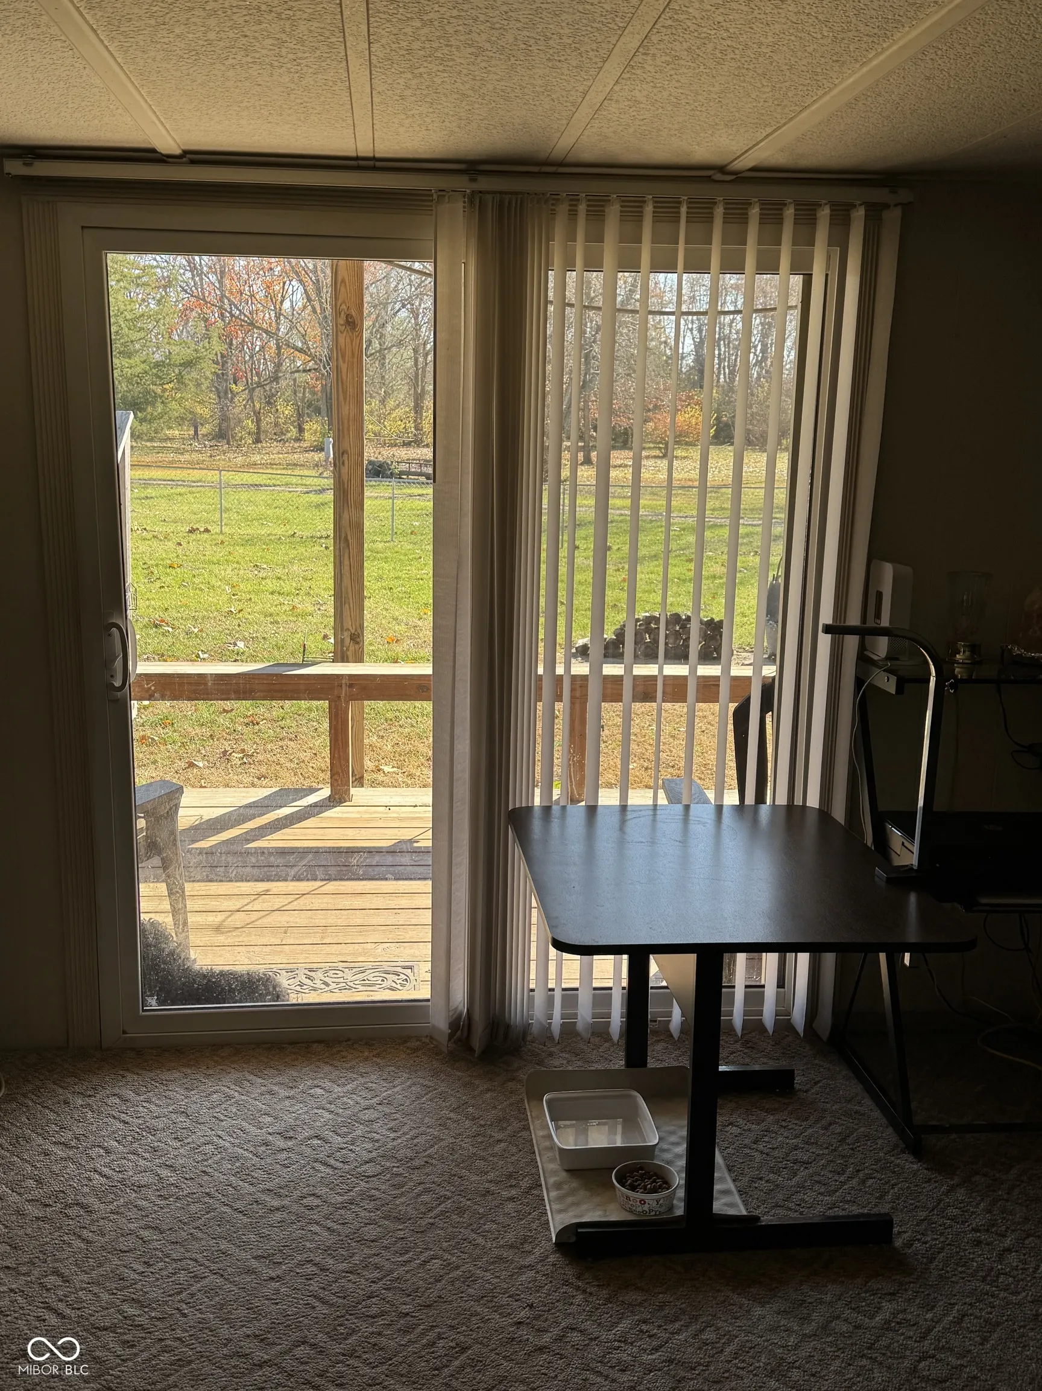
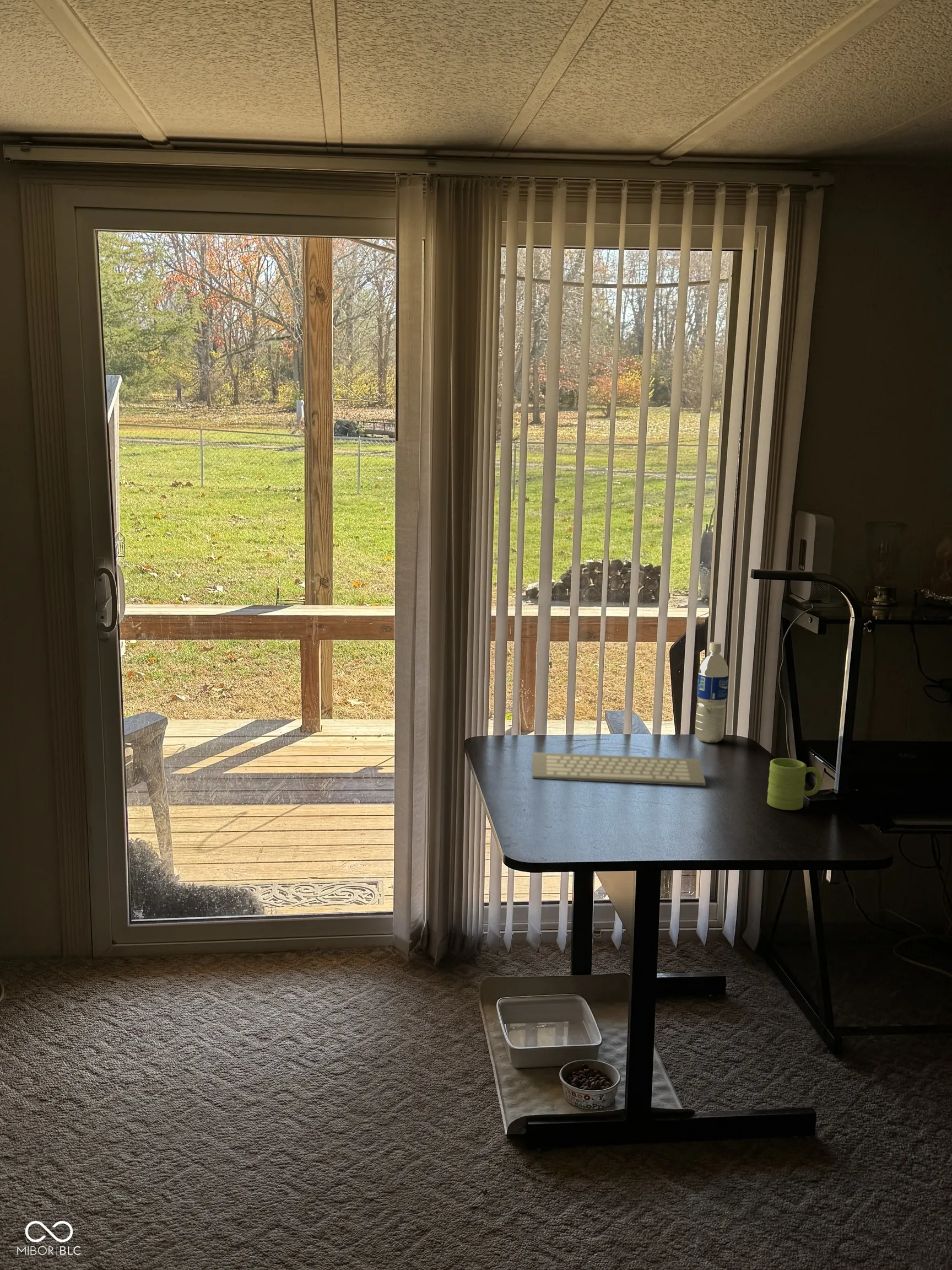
+ water bottle [695,642,729,743]
+ computer keyboard [532,752,706,787]
+ mug [766,757,823,811]
